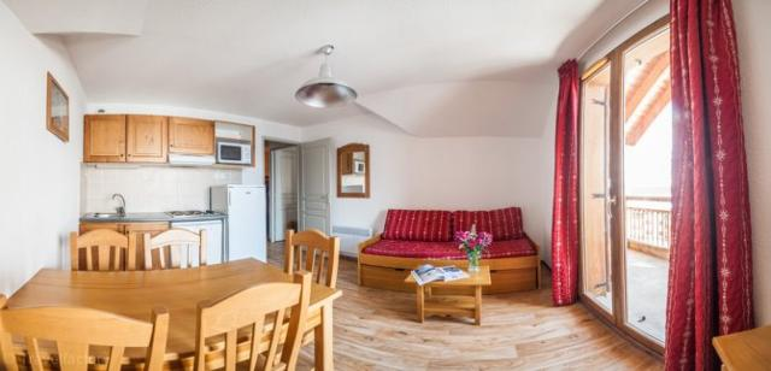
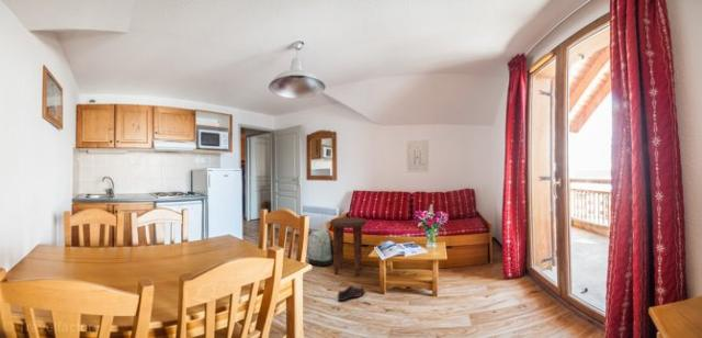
+ backpack [306,228,335,267]
+ side table [329,216,367,277]
+ wall art [405,139,430,173]
+ shoe [336,282,365,302]
